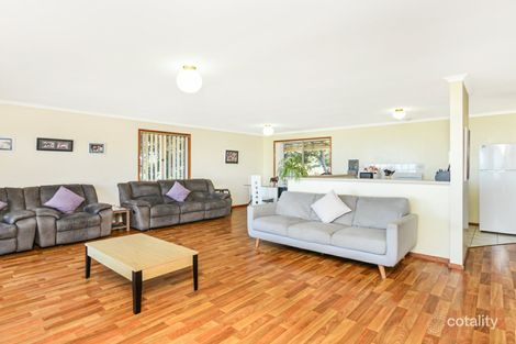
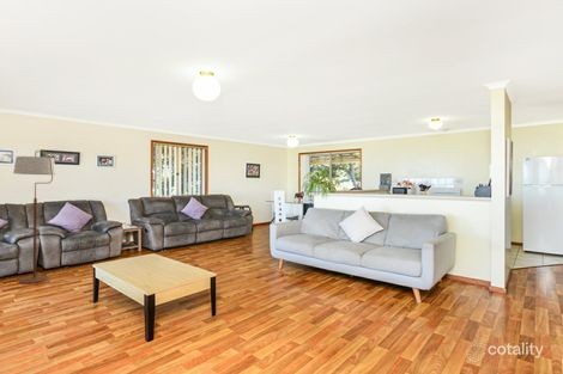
+ floor lamp [12,149,57,284]
